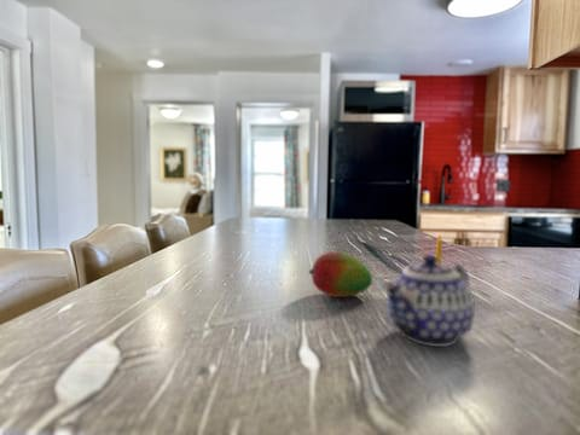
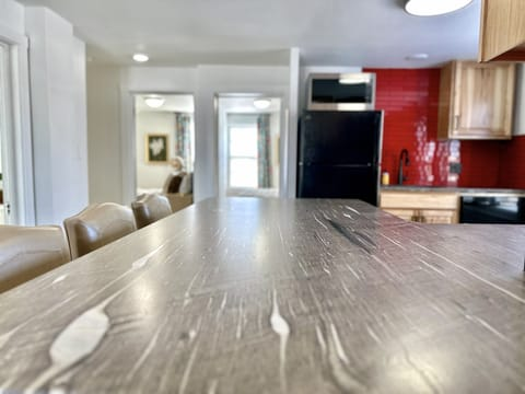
- teapot [381,254,476,348]
- fruit [308,250,373,298]
- candle [435,233,460,277]
